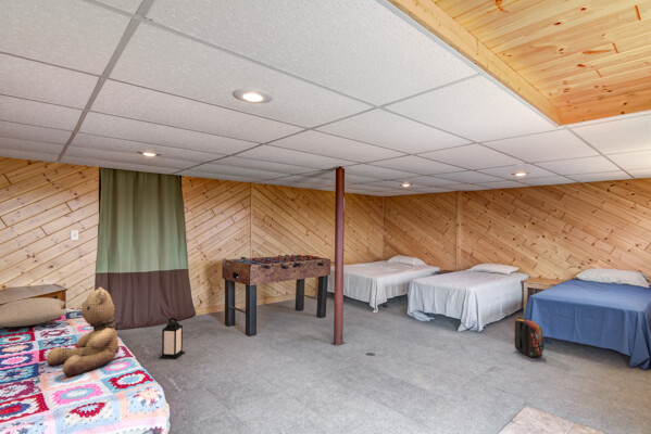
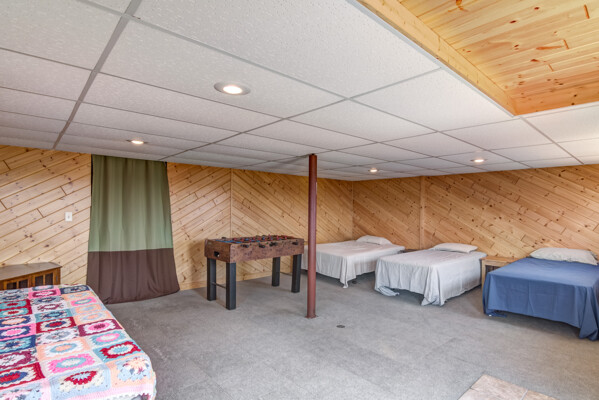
- lantern [159,317,186,360]
- teddy bear [46,286,121,378]
- pillow [0,296,67,328]
- backpack [513,316,546,358]
